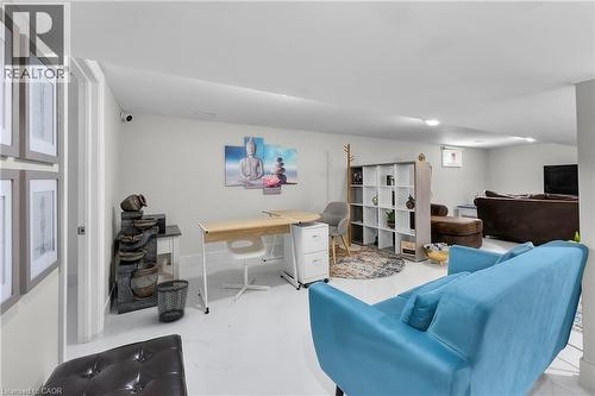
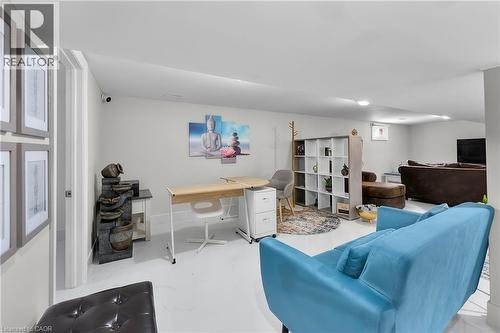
- wastebasket [152,278,189,322]
